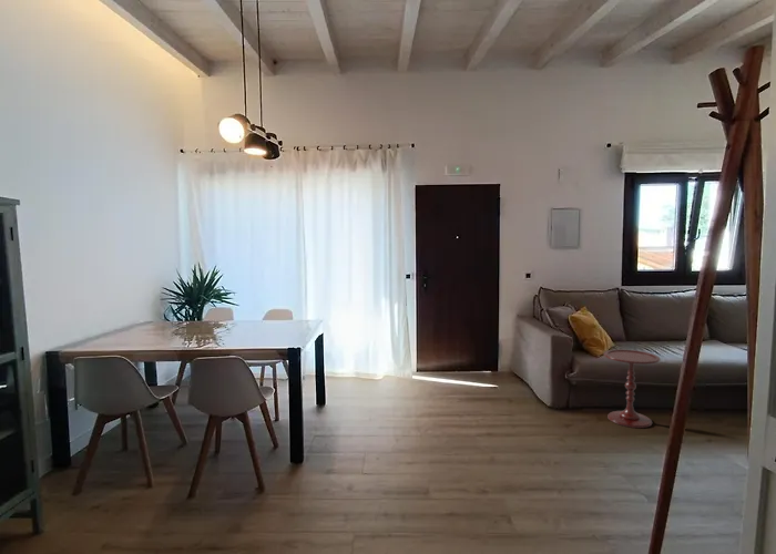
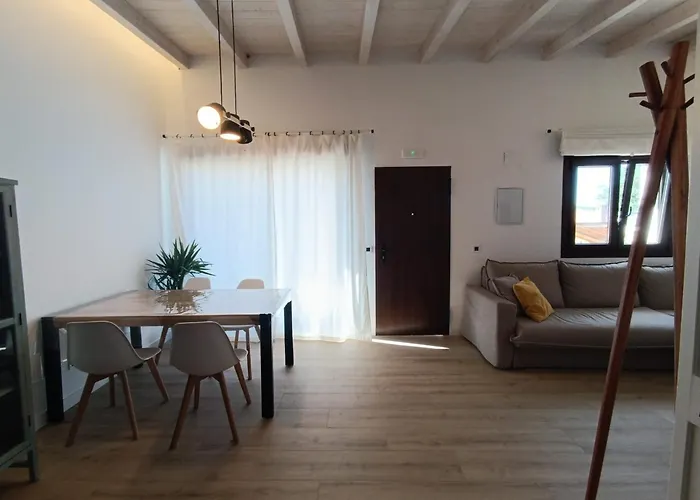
- side table [603,348,662,429]
